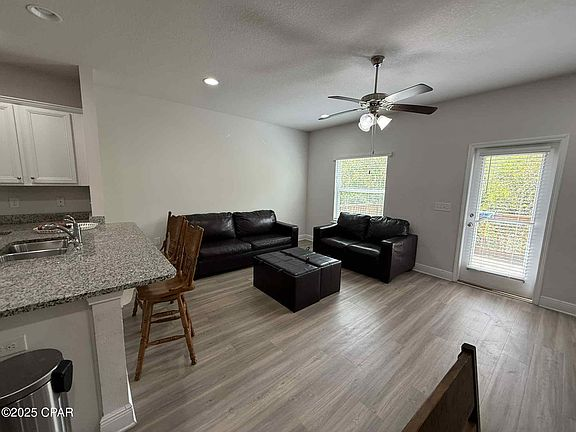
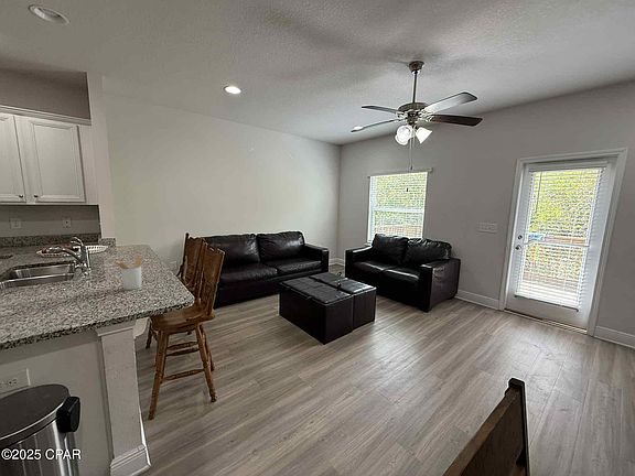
+ utensil holder [114,257,143,291]
